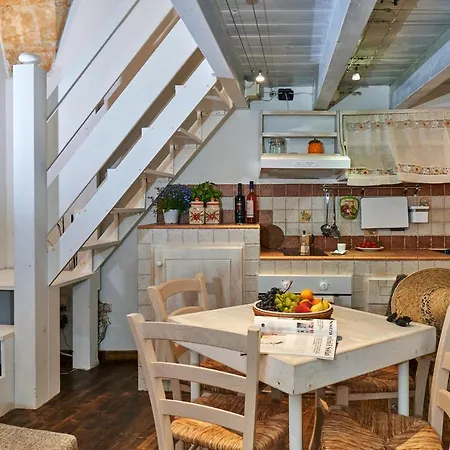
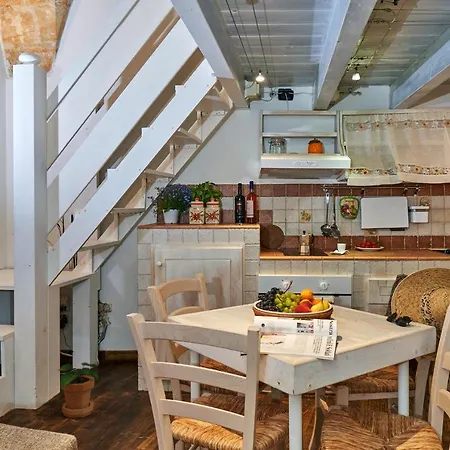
+ potted plant [57,361,99,419]
